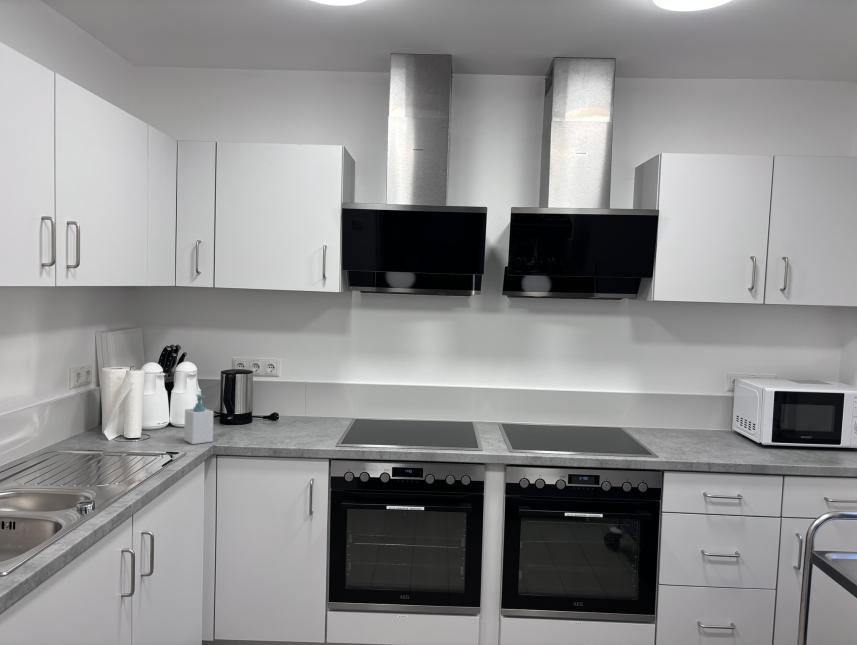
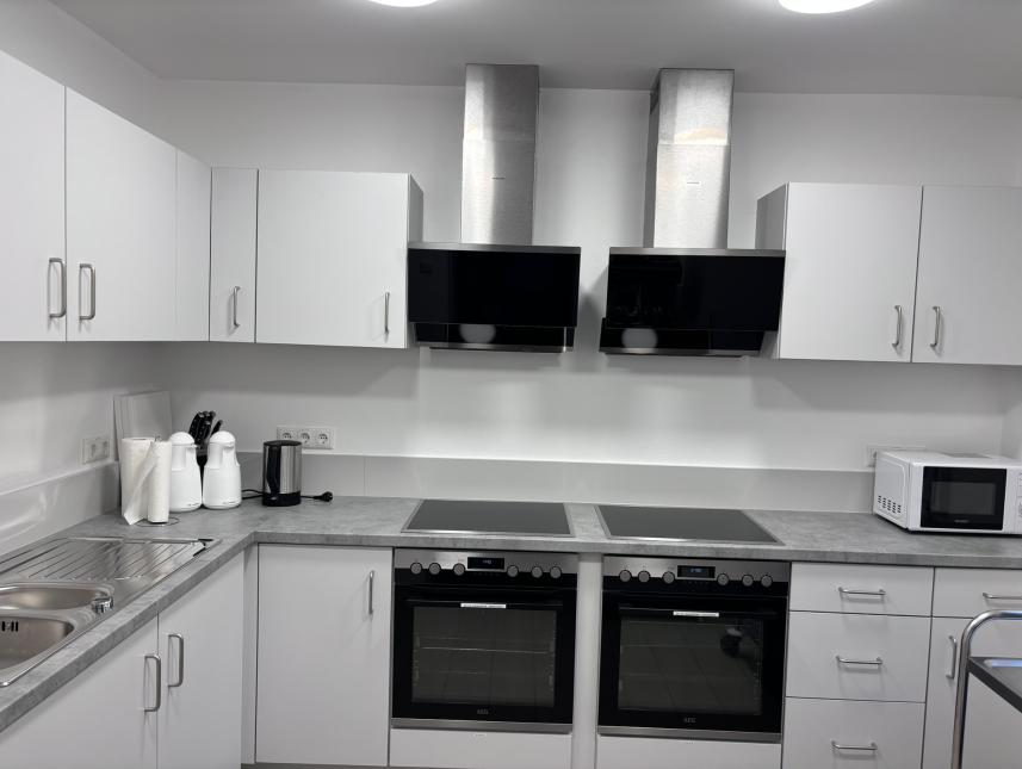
- soap bottle [183,393,215,445]
